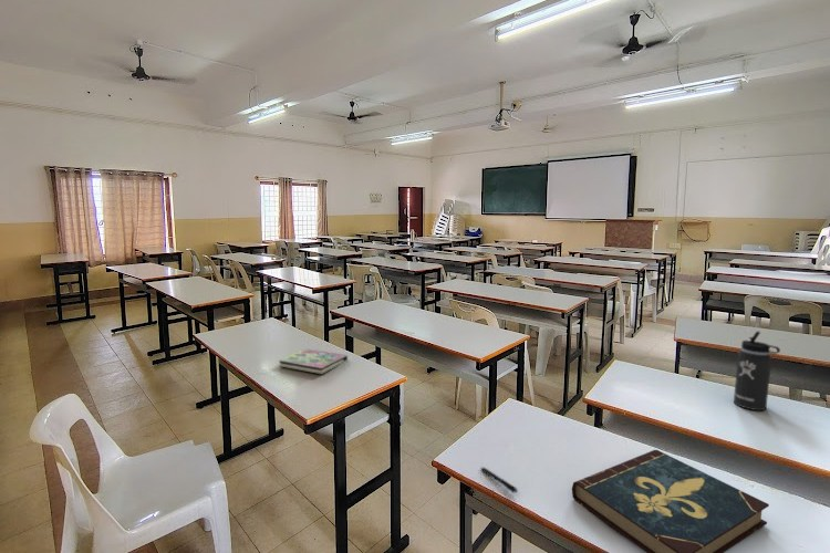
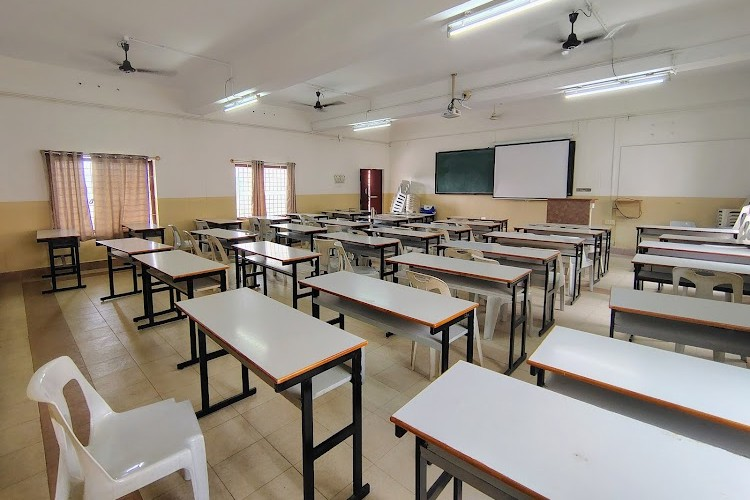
- book [571,449,770,553]
- book [278,347,349,375]
- pen [479,466,519,493]
- thermos bottle [733,331,781,411]
